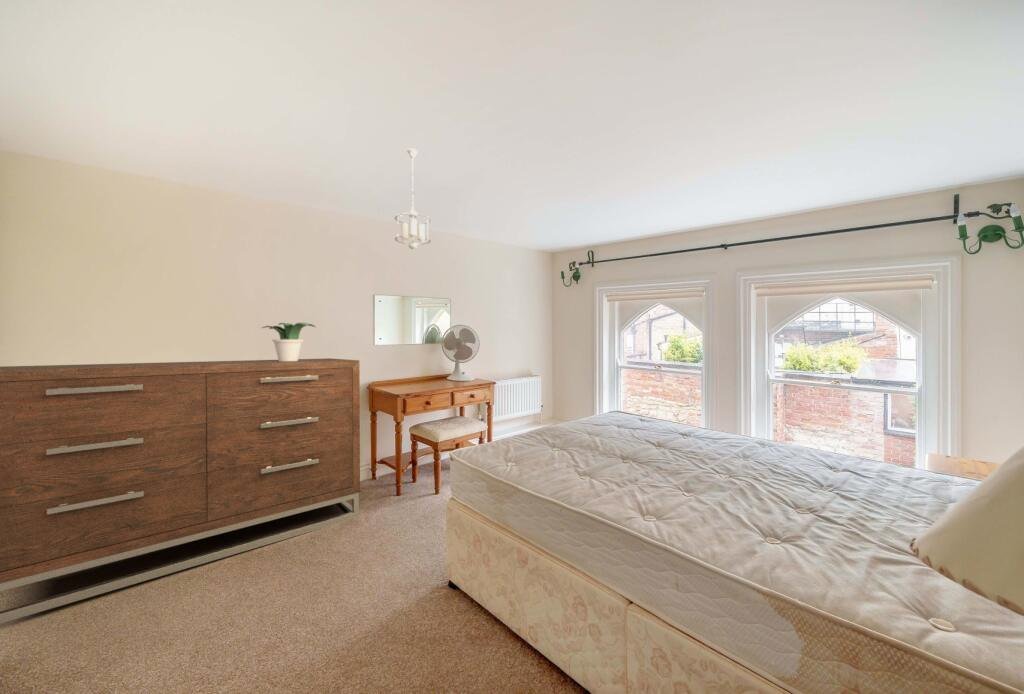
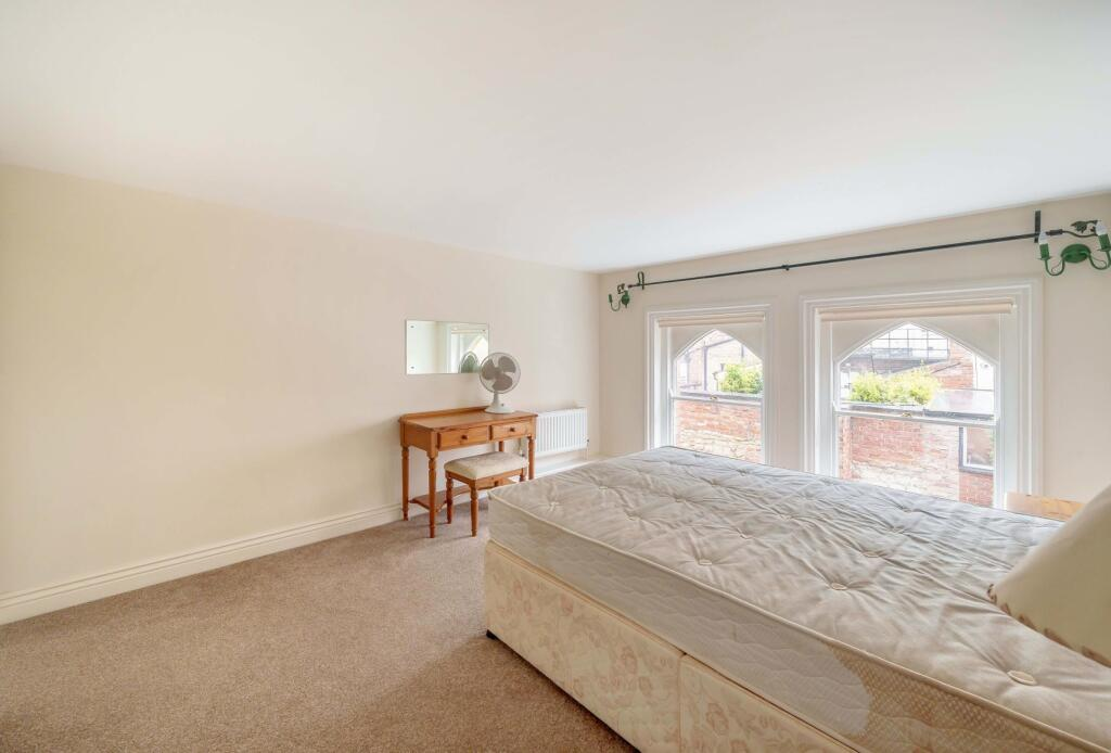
- potted plant [261,322,317,361]
- dresser [0,357,361,625]
- pendant light [394,148,432,251]
